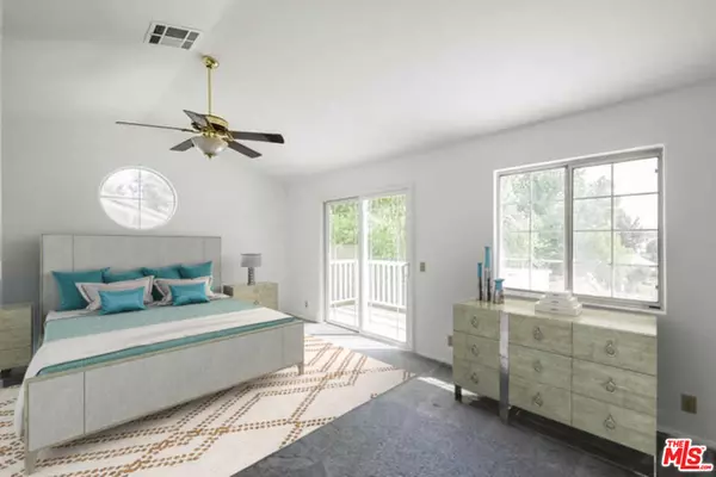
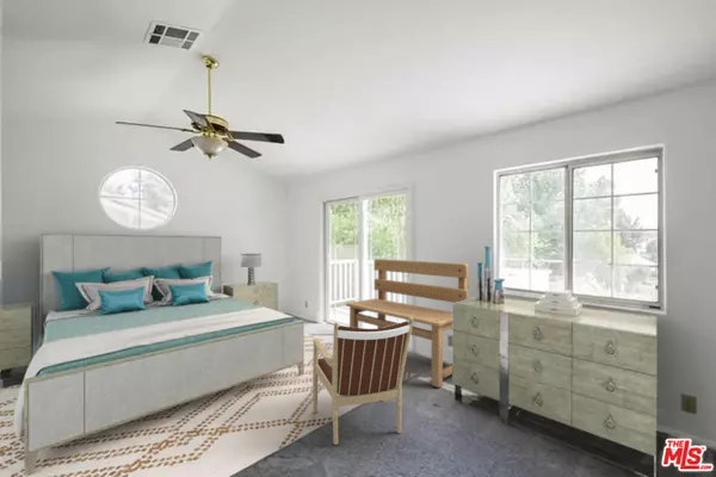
+ armchair [311,317,414,446]
+ bench [345,258,470,389]
